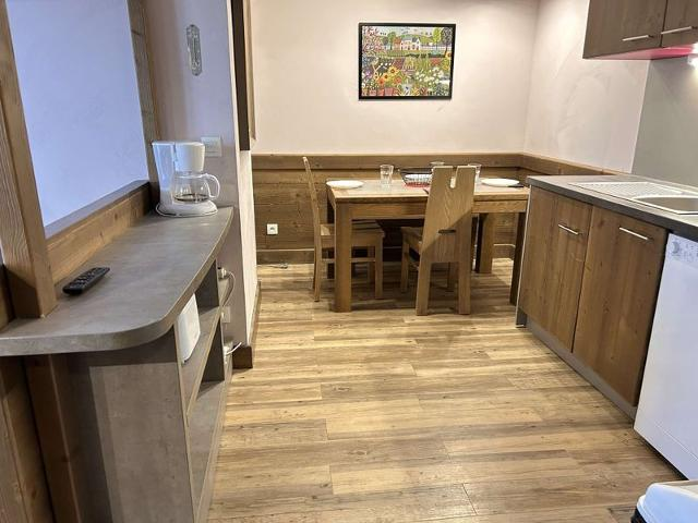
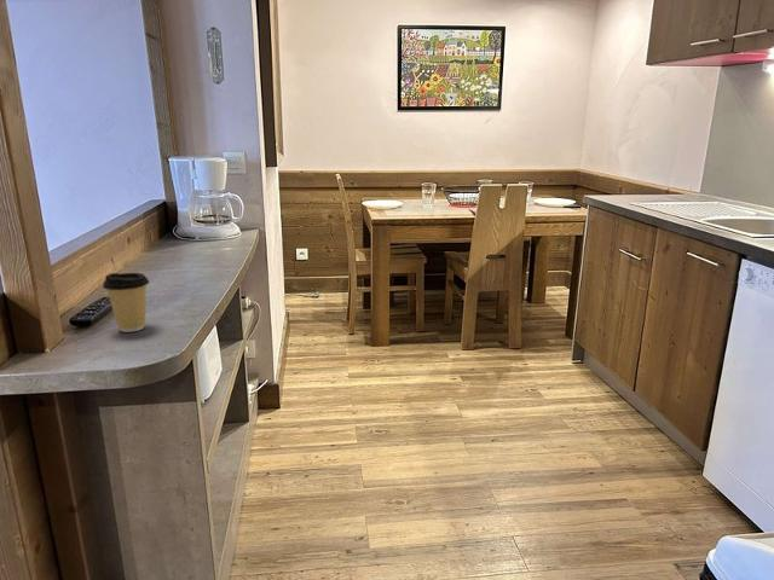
+ coffee cup [102,272,150,334]
